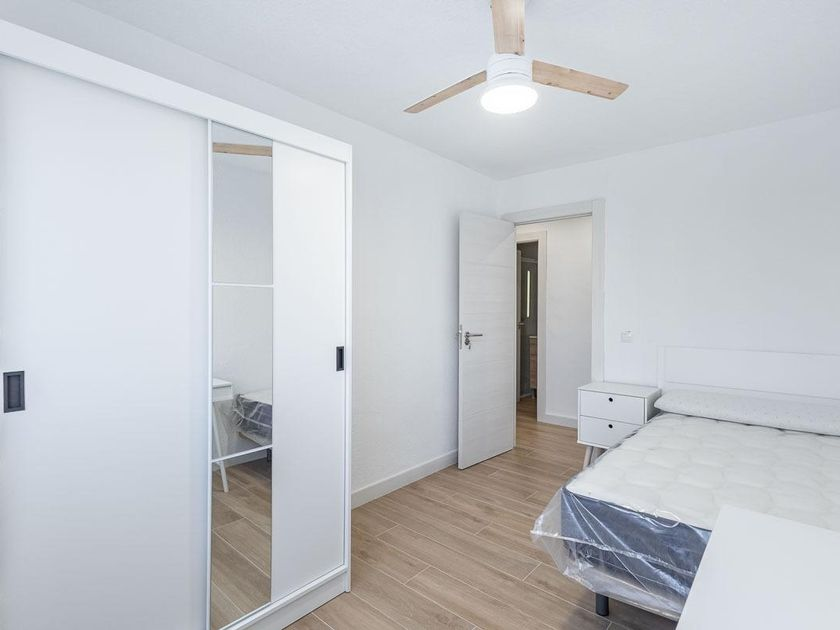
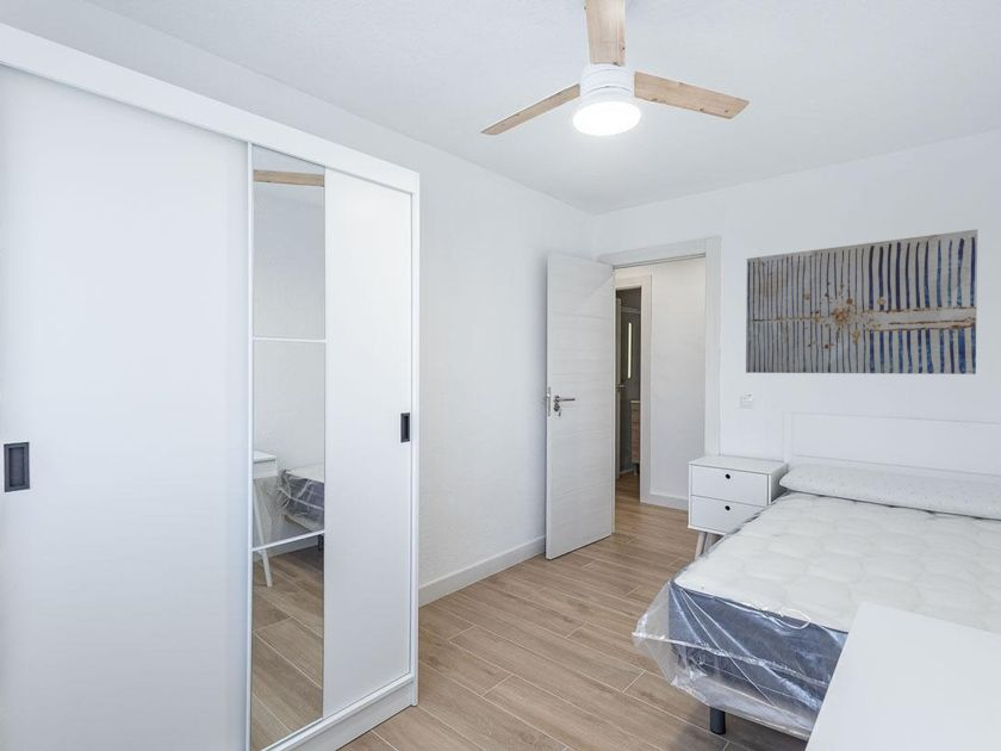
+ wall art [745,229,978,376]
